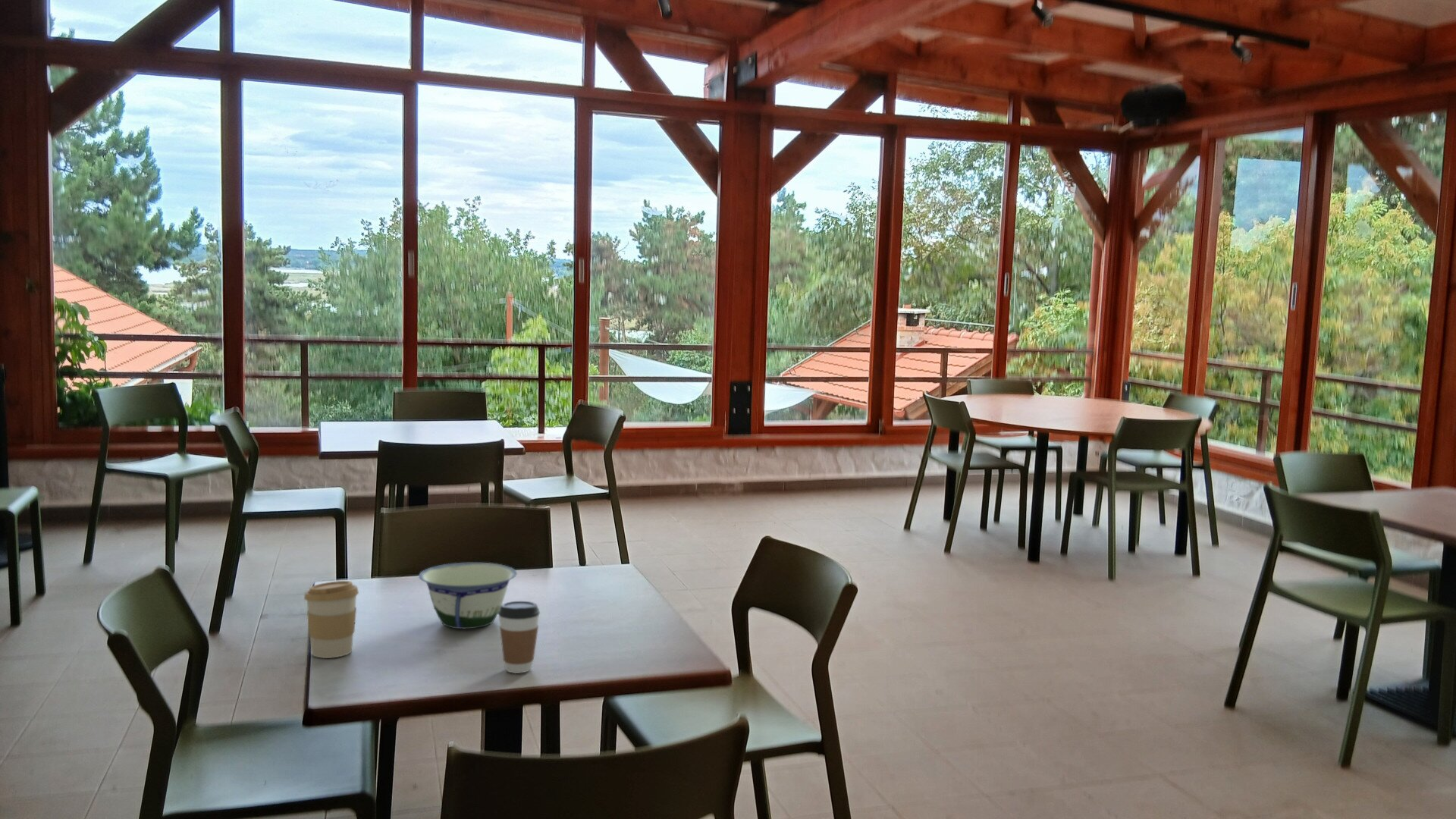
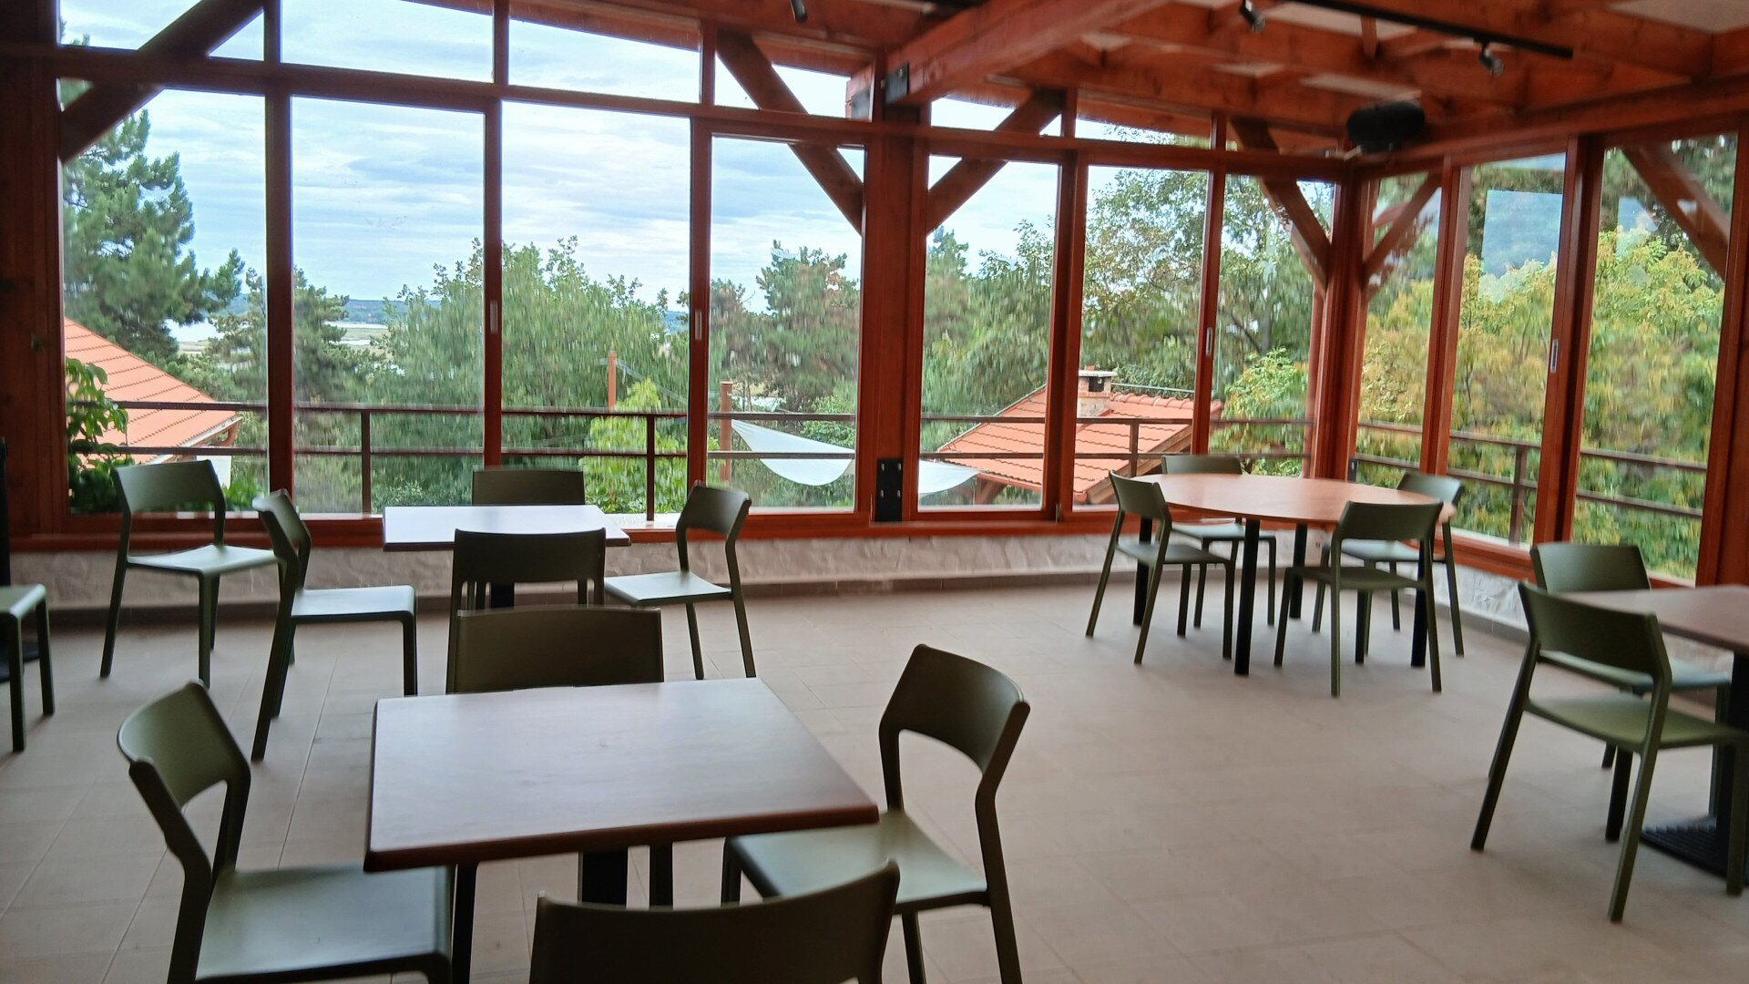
- coffee cup [303,580,359,659]
- coffee cup [497,601,541,674]
- bowl [418,562,518,629]
